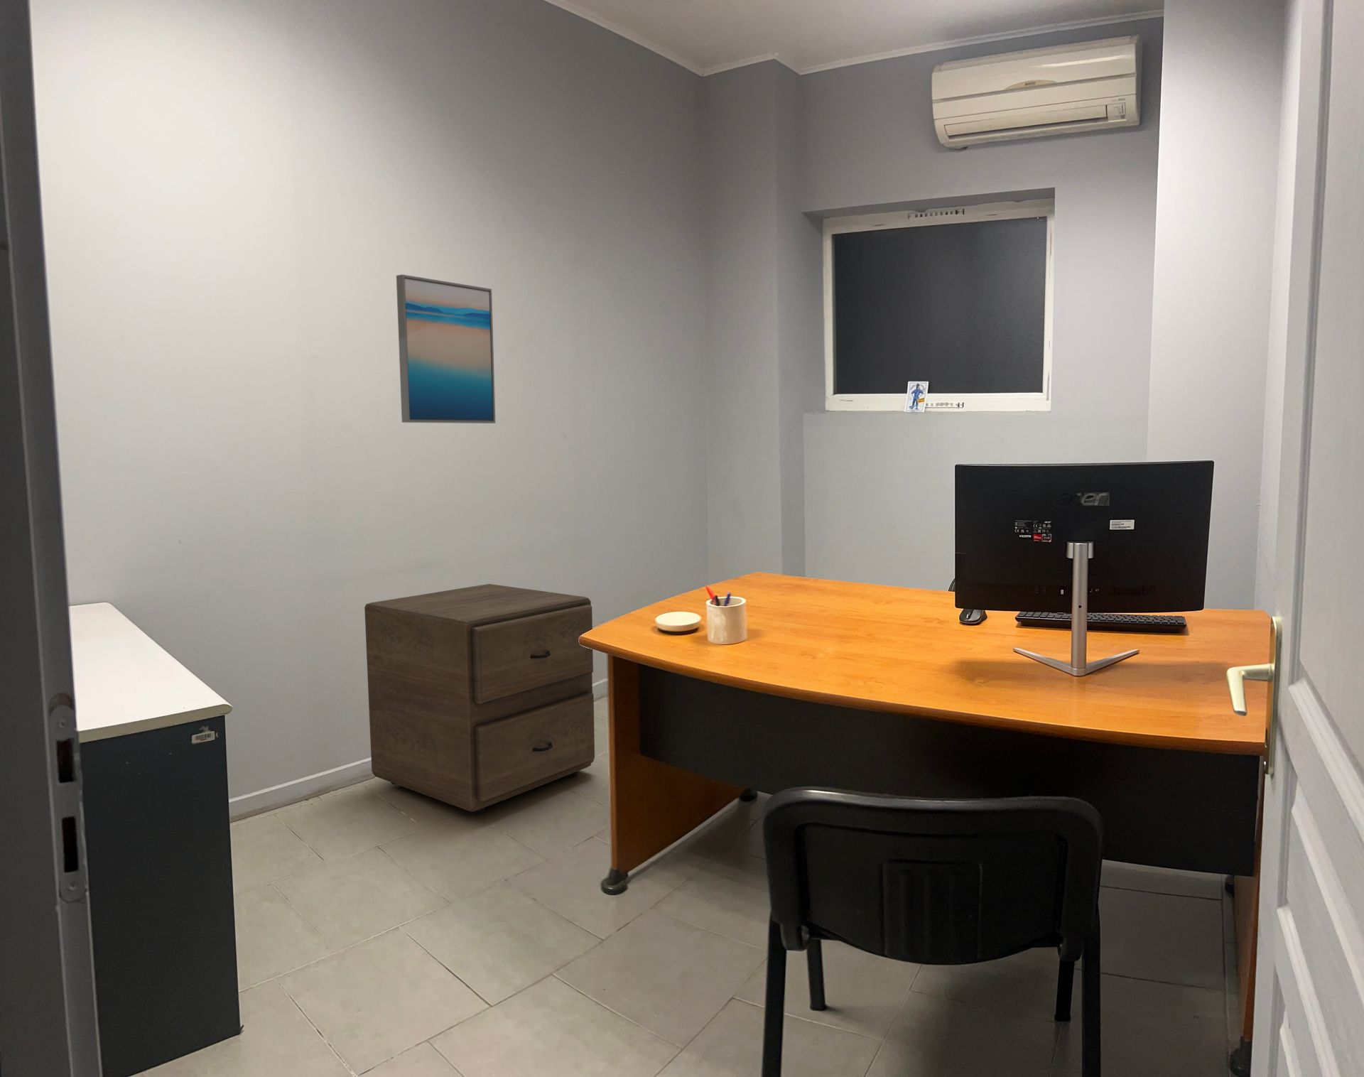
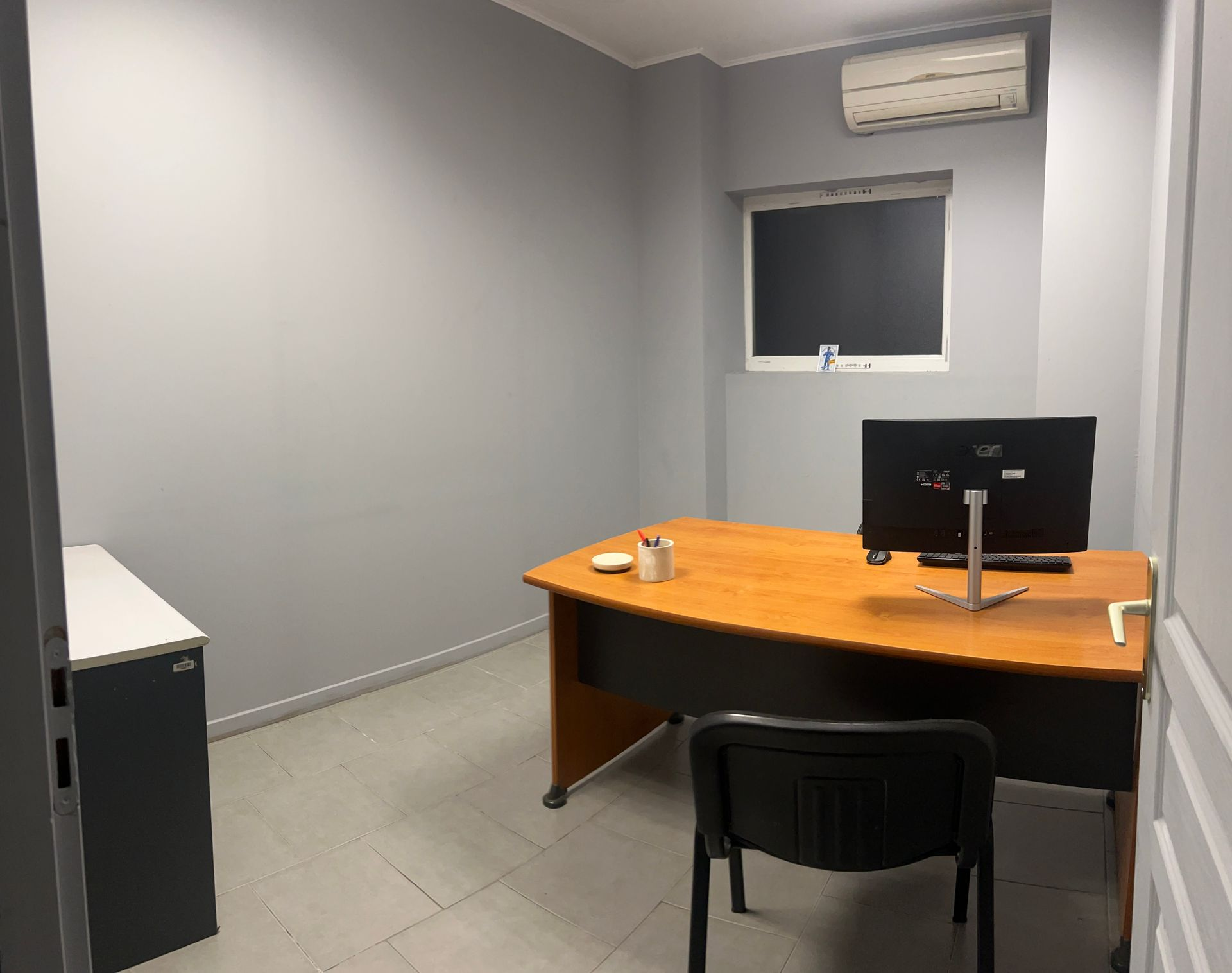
- filing cabinet [364,583,596,815]
- wall art [395,273,496,424]
